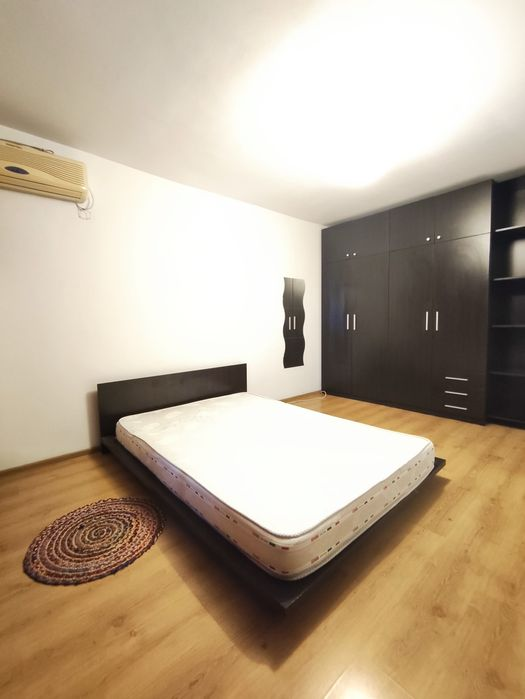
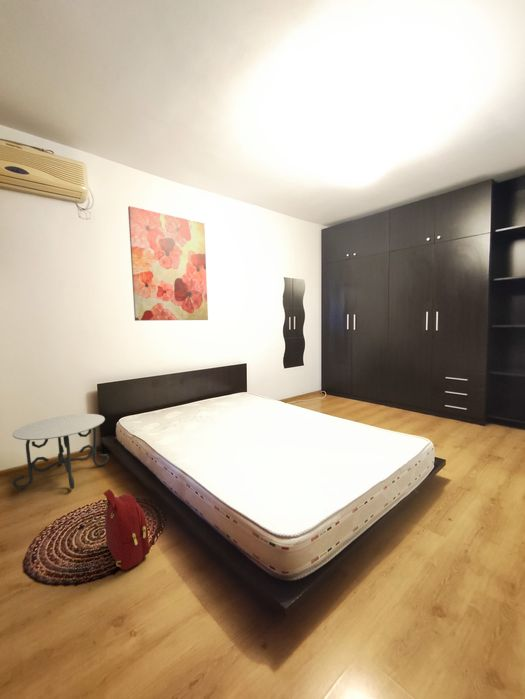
+ side table [11,413,110,490]
+ wall art [127,205,209,322]
+ backpack [102,488,151,571]
